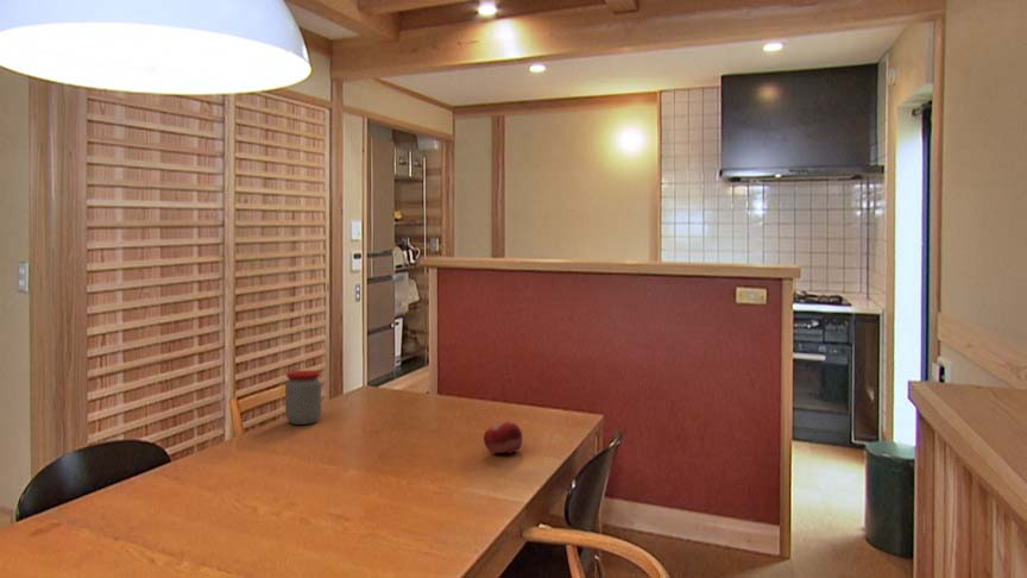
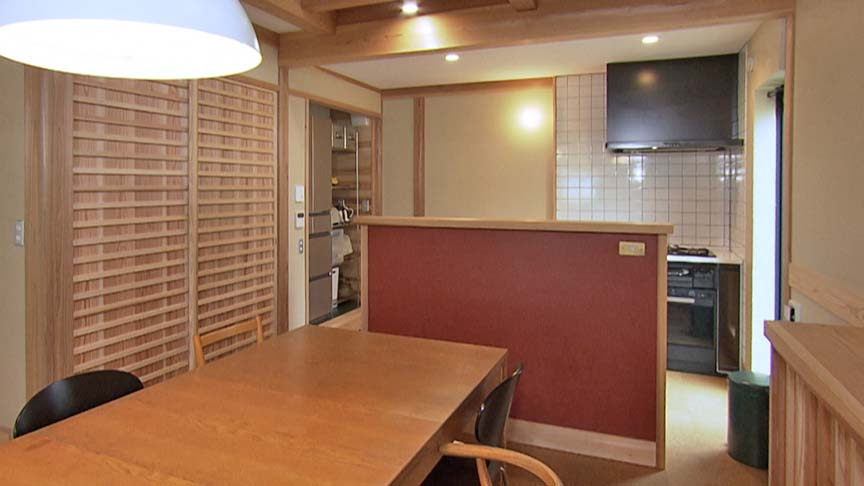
- fruit [483,420,524,456]
- jar [284,370,322,426]
